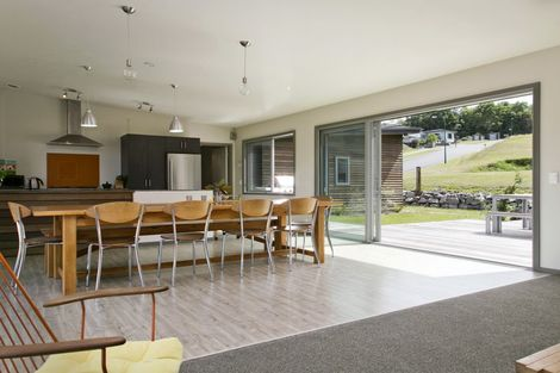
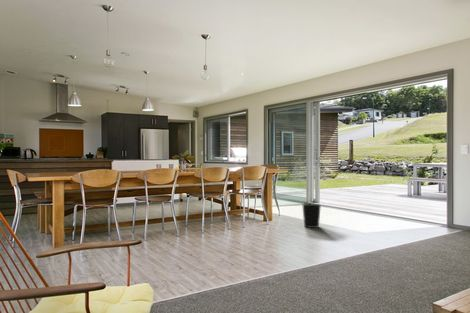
+ wastebasket [302,203,322,229]
